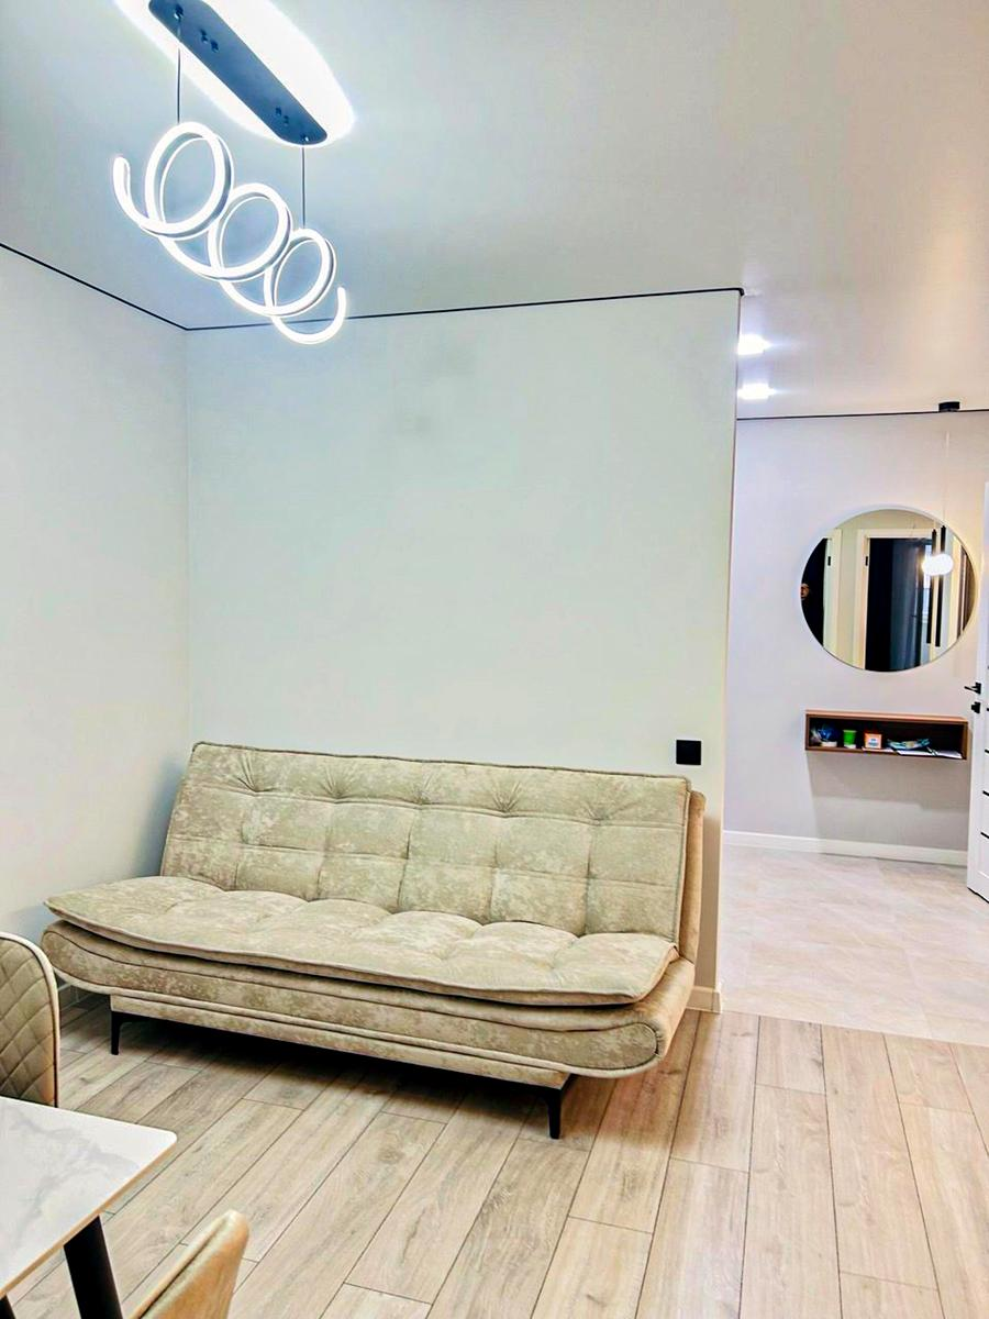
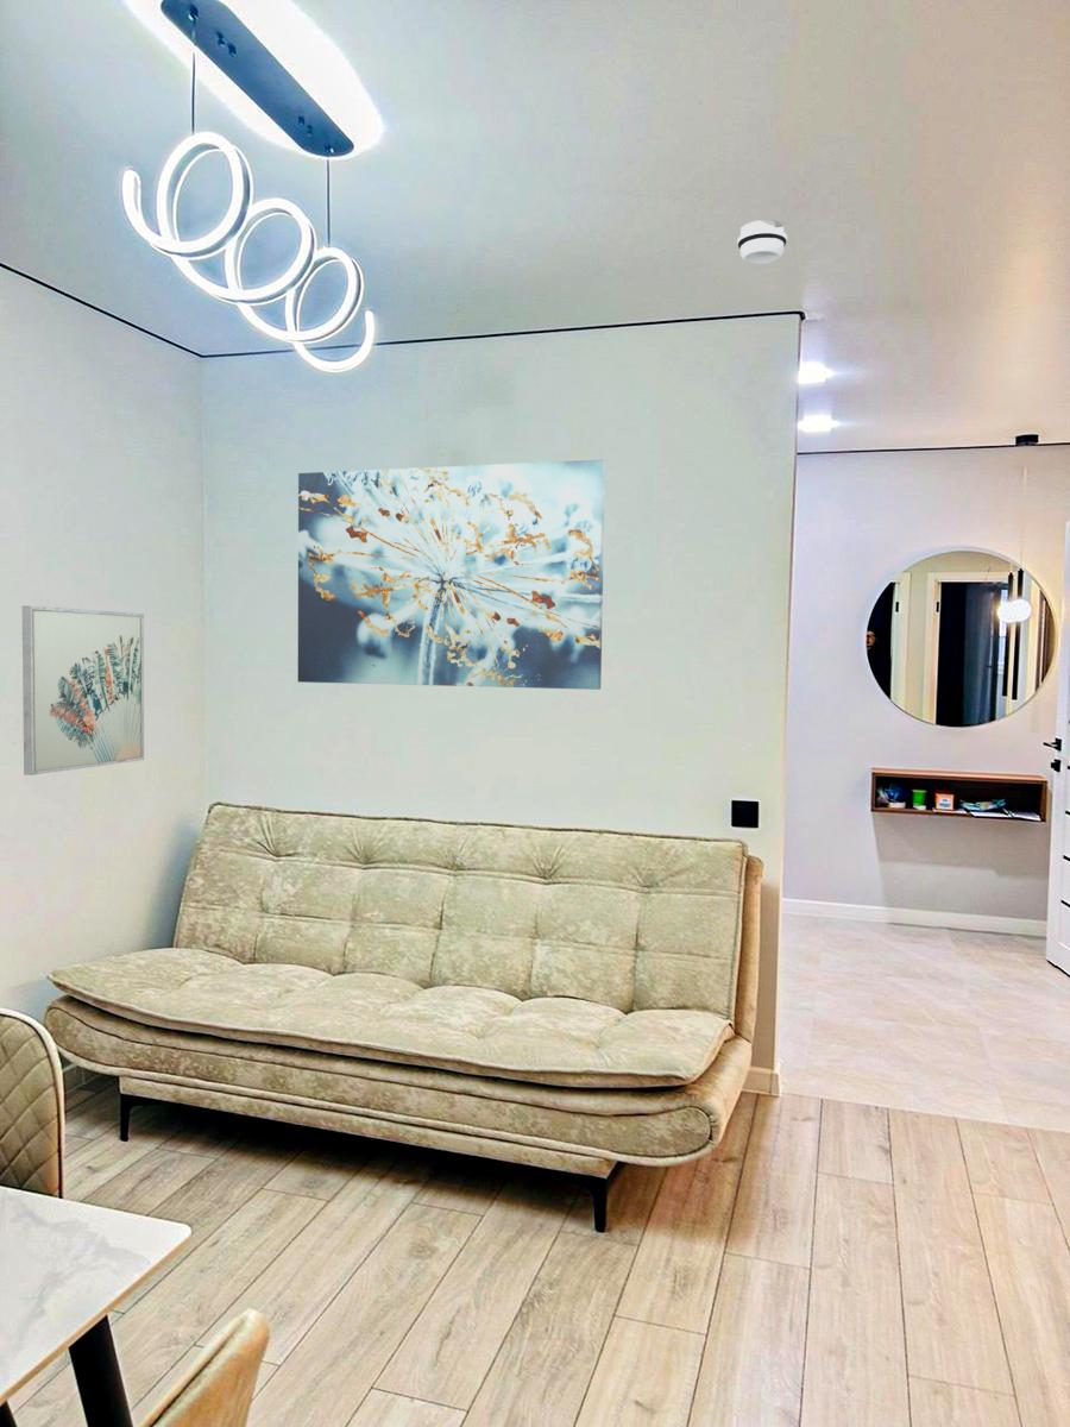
+ smoke detector [736,219,788,265]
+ wall art [297,459,606,691]
+ wall art [21,605,145,777]
